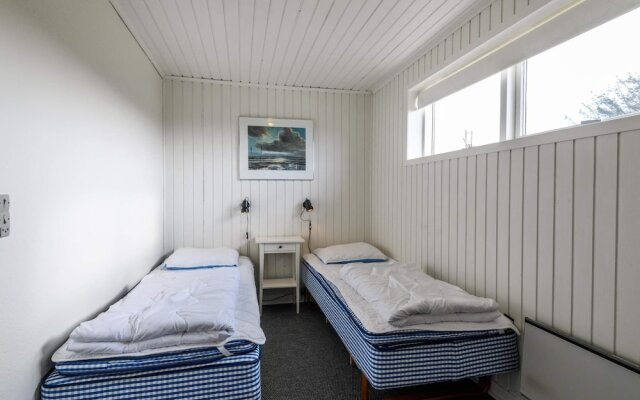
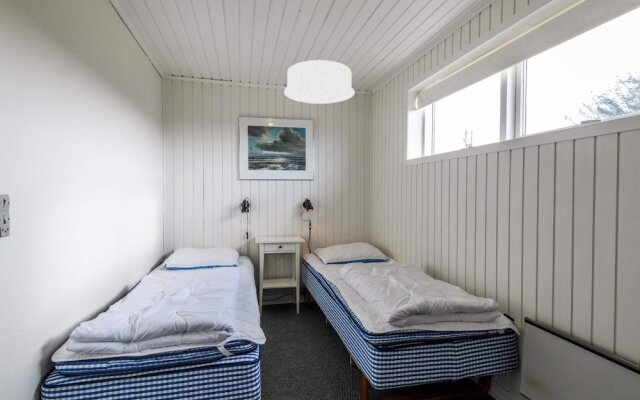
+ ceiling light [283,59,355,105]
